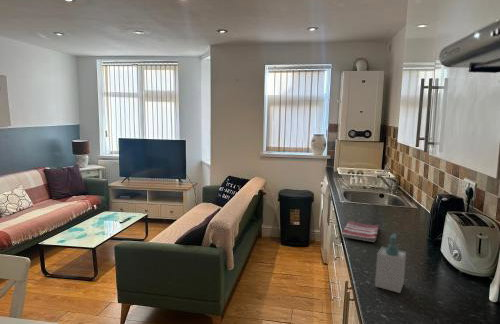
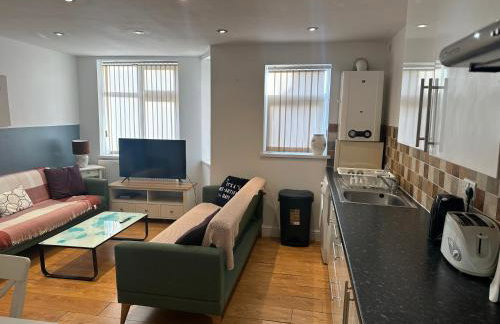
- soap bottle [374,233,407,294]
- dish towel [341,220,380,243]
